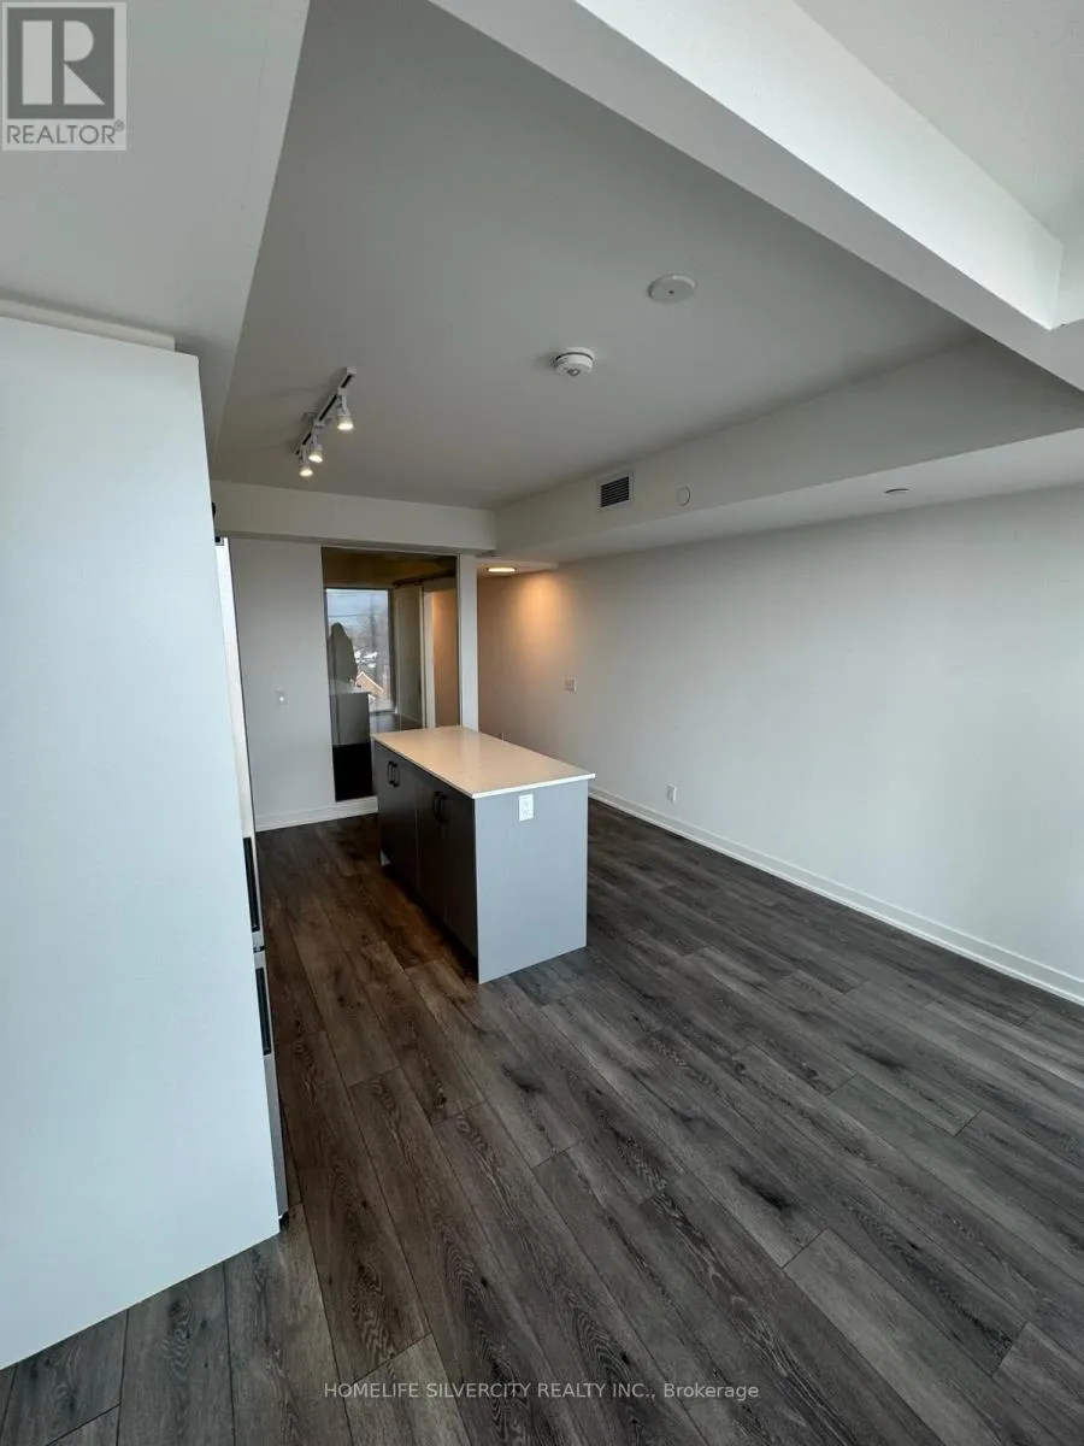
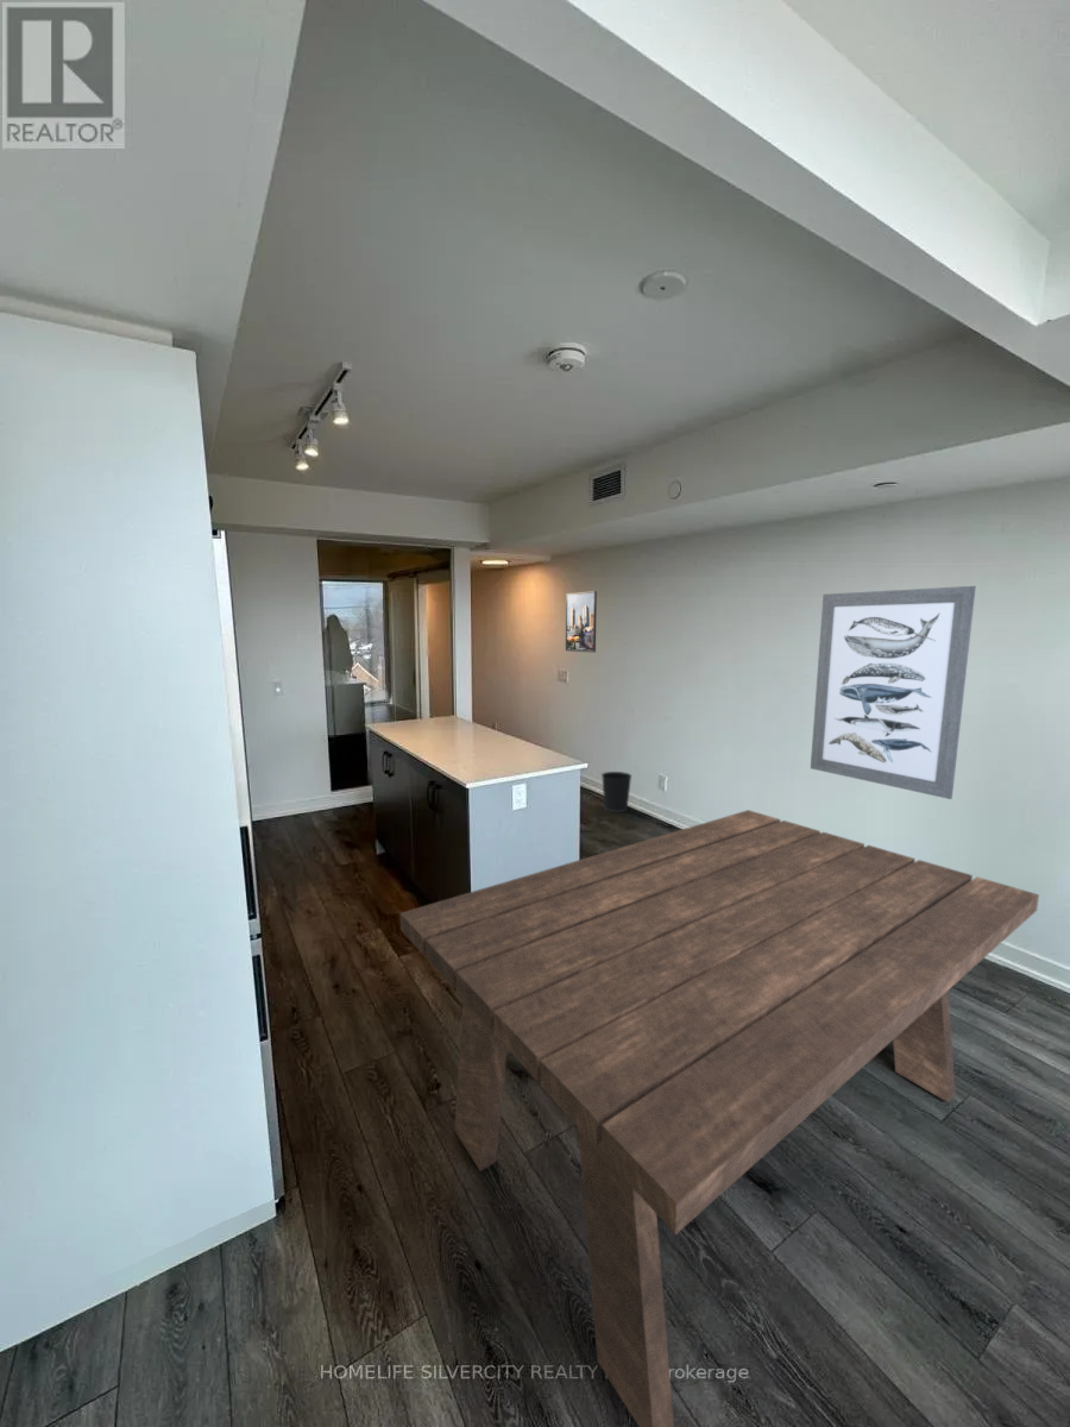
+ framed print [565,590,598,654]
+ wastebasket [600,771,632,813]
+ wall art [810,585,977,800]
+ dining table [399,809,1040,1427]
